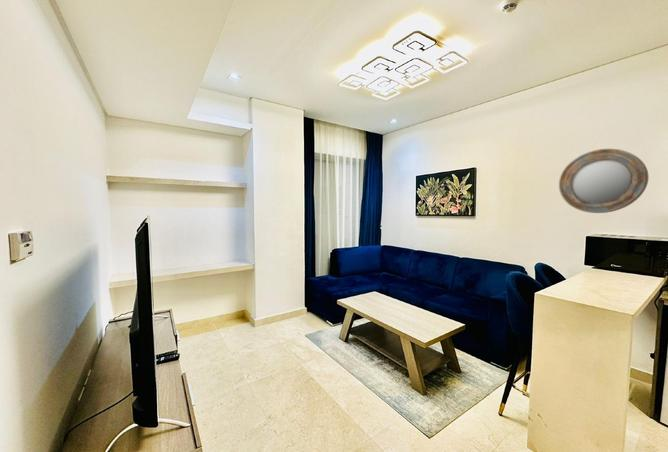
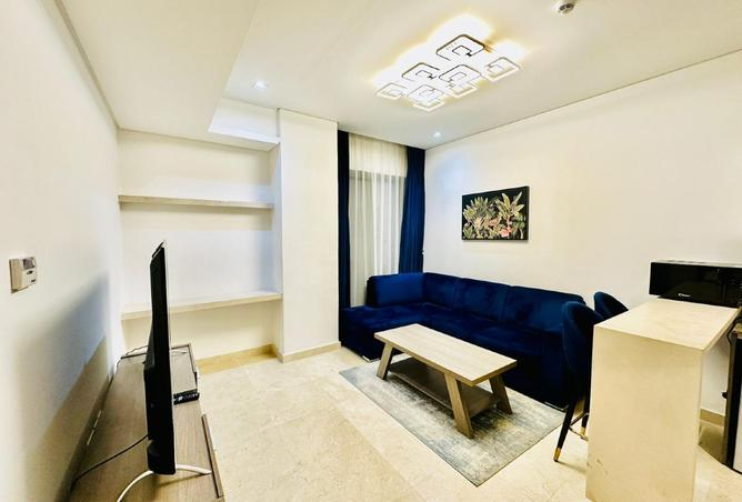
- home mirror [558,148,650,214]
